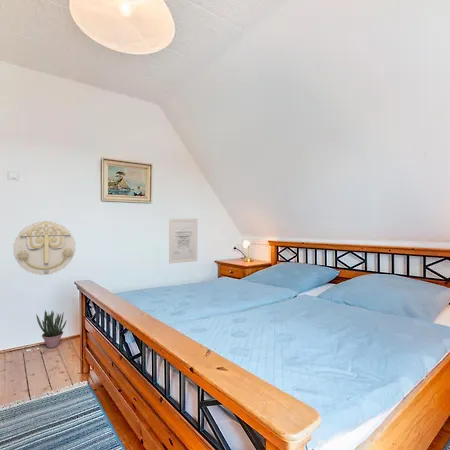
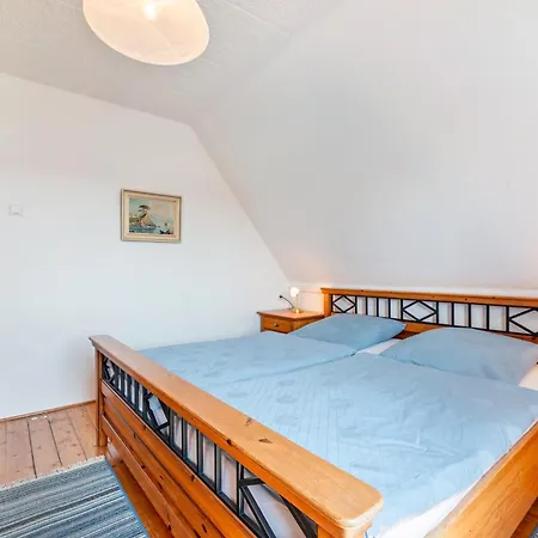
- wall decoration [12,220,76,276]
- potted plant [35,309,68,349]
- wall art [168,218,198,265]
